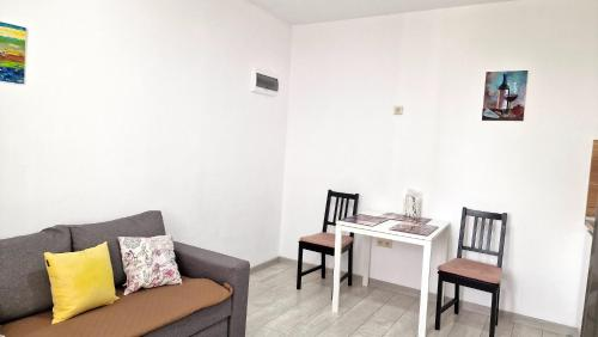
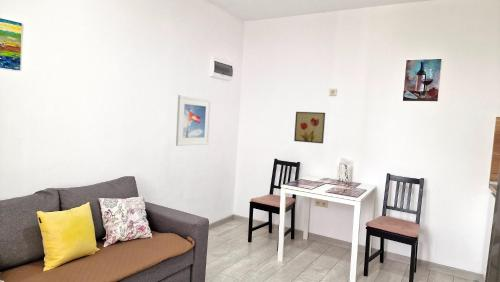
+ wall art [293,111,326,144]
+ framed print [175,94,212,147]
